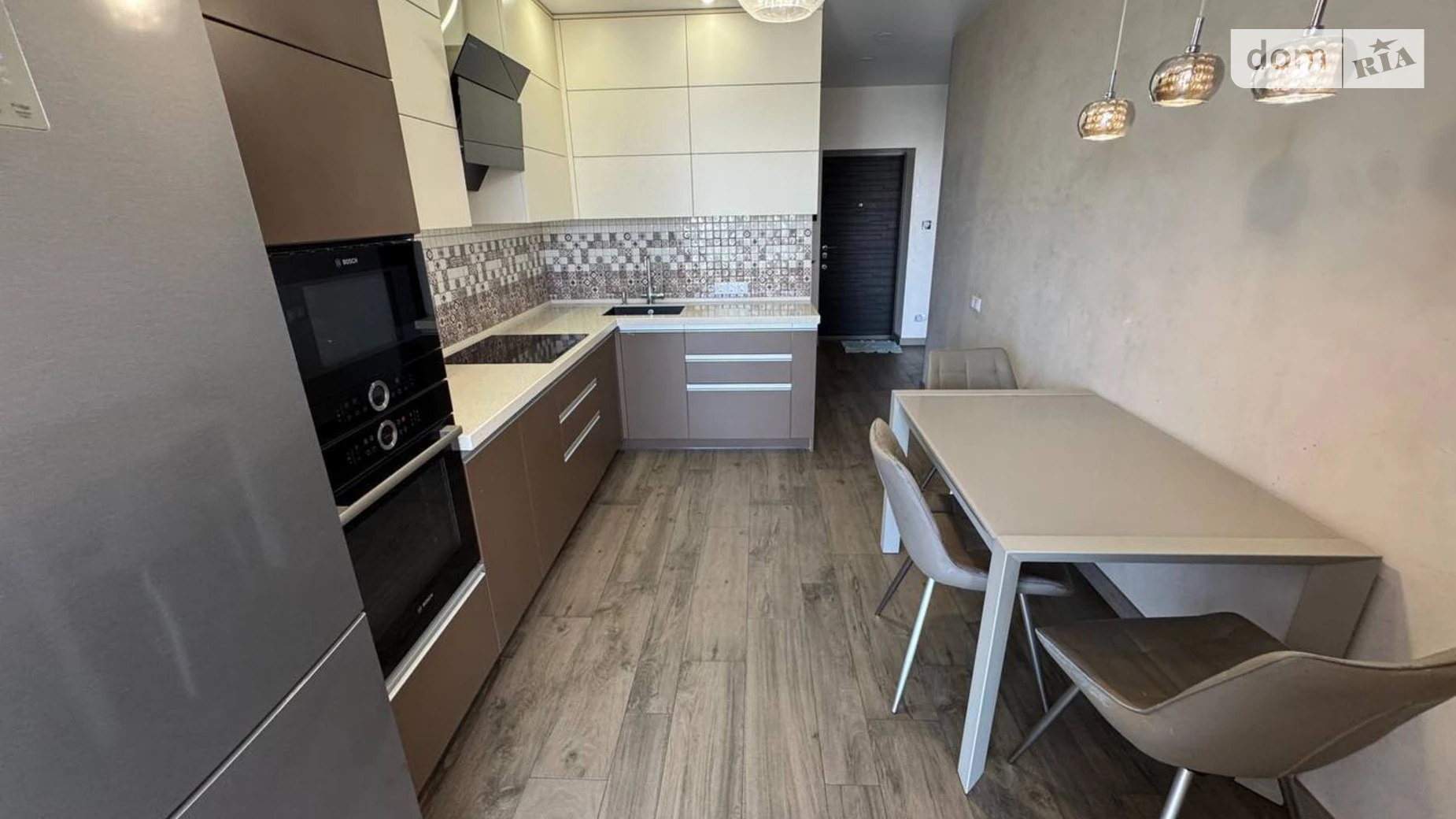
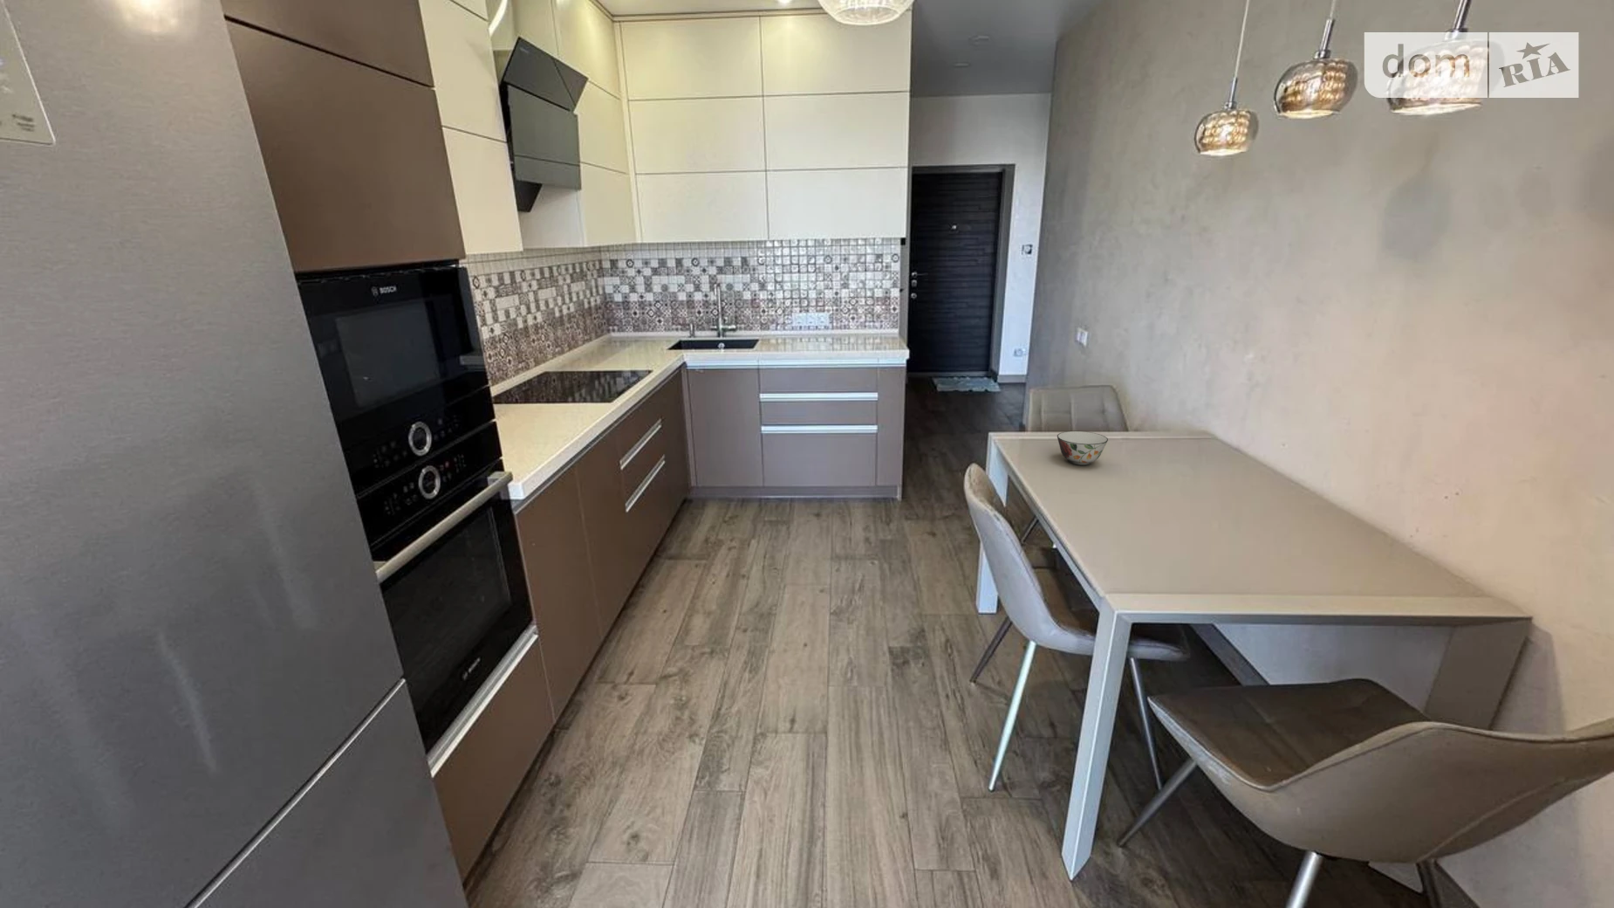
+ soup bowl [1056,430,1109,467]
